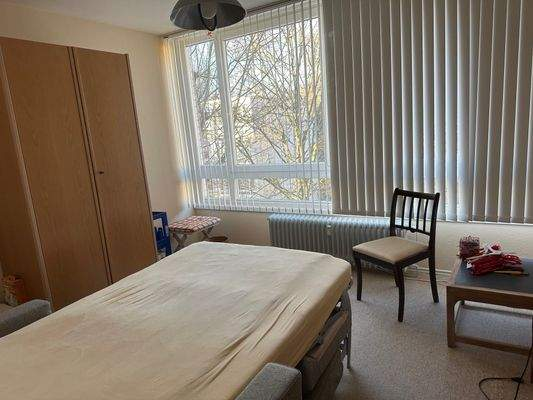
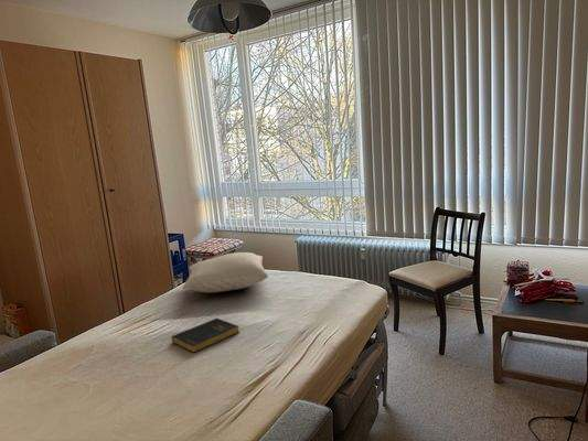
+ pillow [181,251,269,293]
+ book [171,318,239,354]
